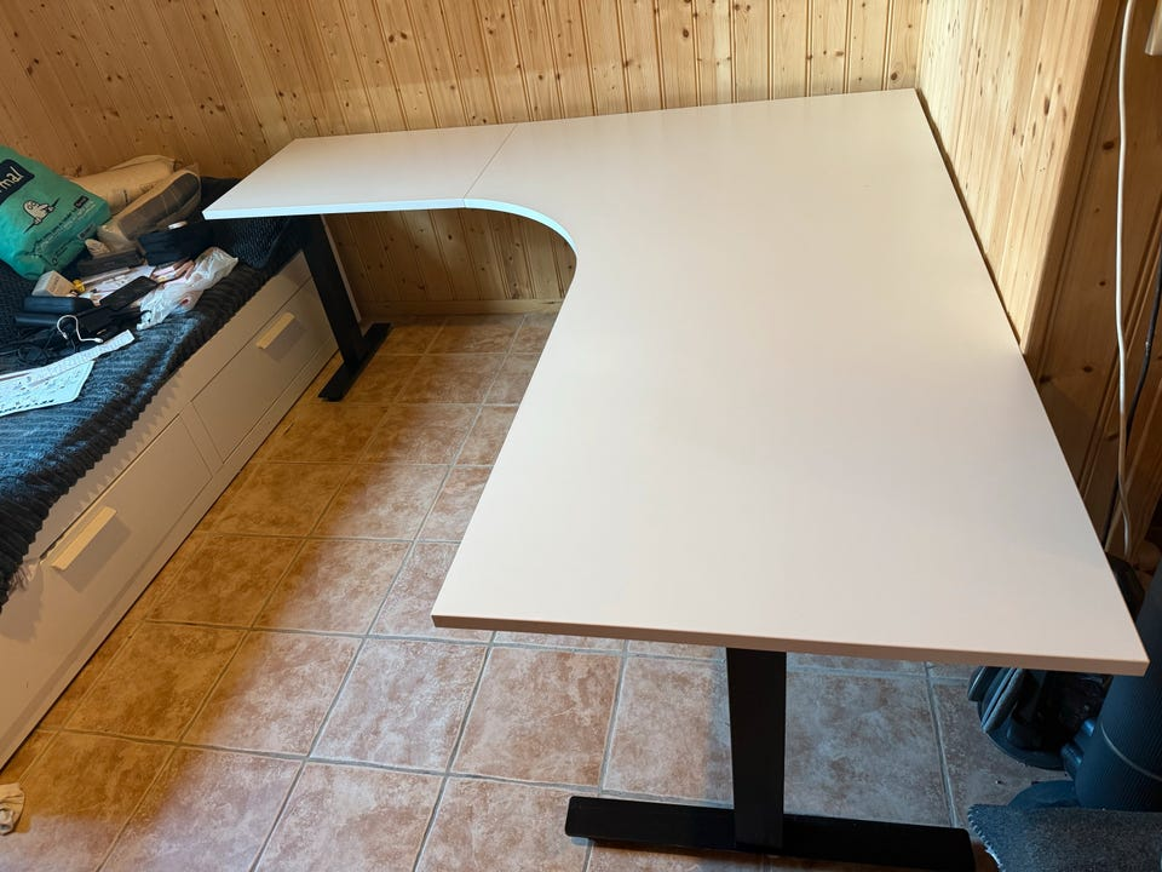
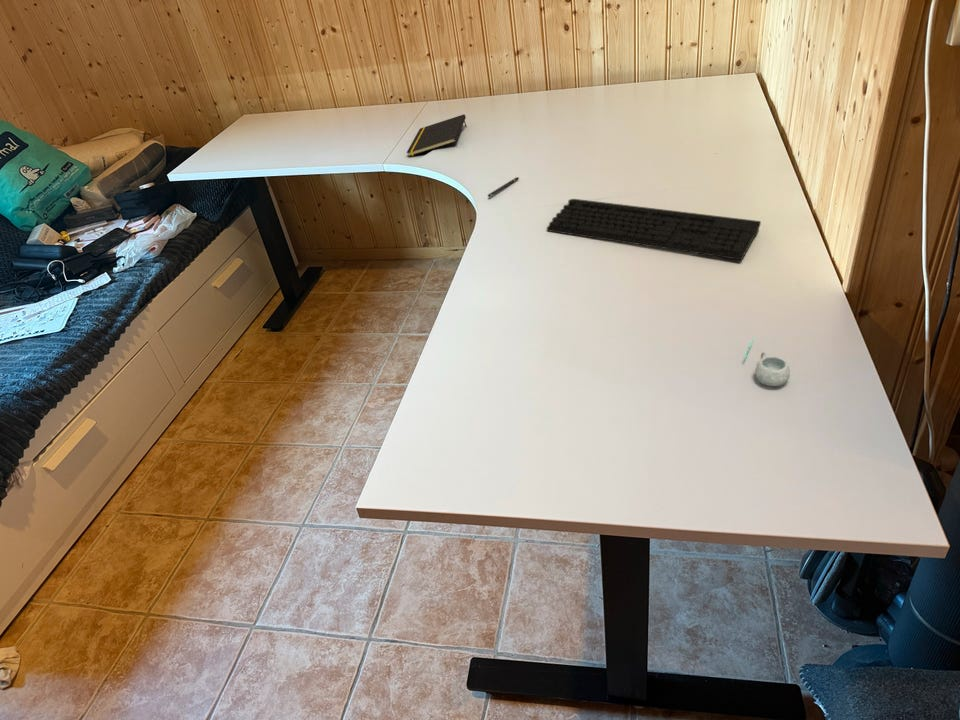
+ mug [743,337,791,387]
+ keyboard [546,198,762,261]
+ pen [487,176,520,198]
+ notepad [406,113,468,157]
